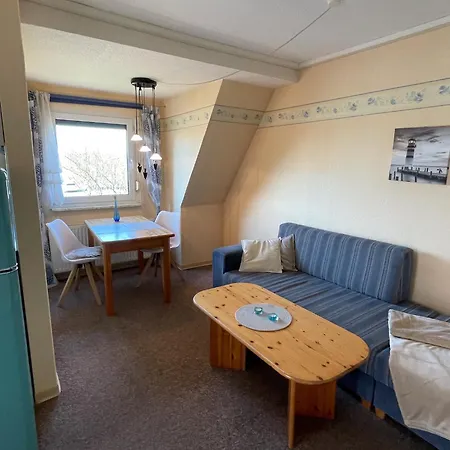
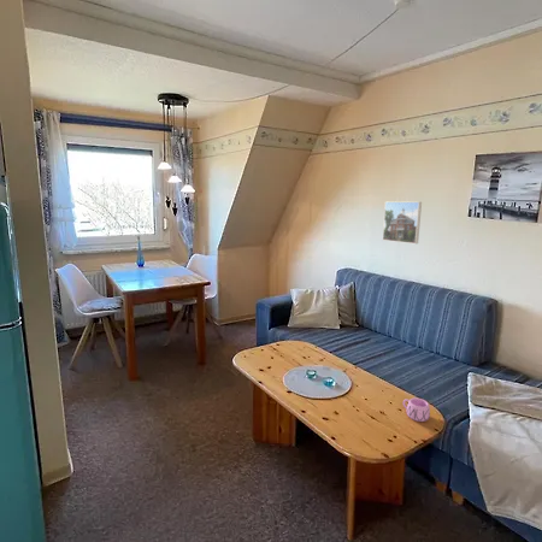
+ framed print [382,200,423,245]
+ mug [402,396,431,423]
